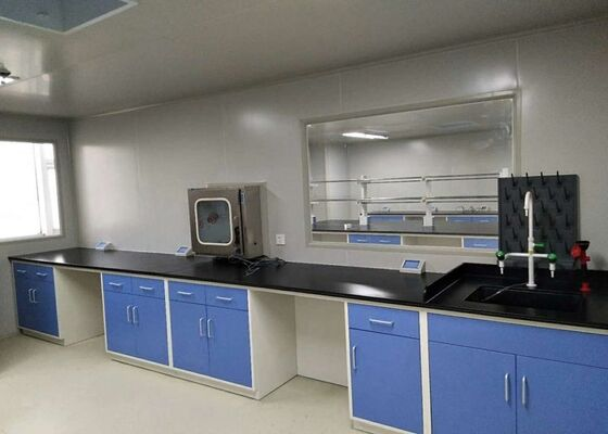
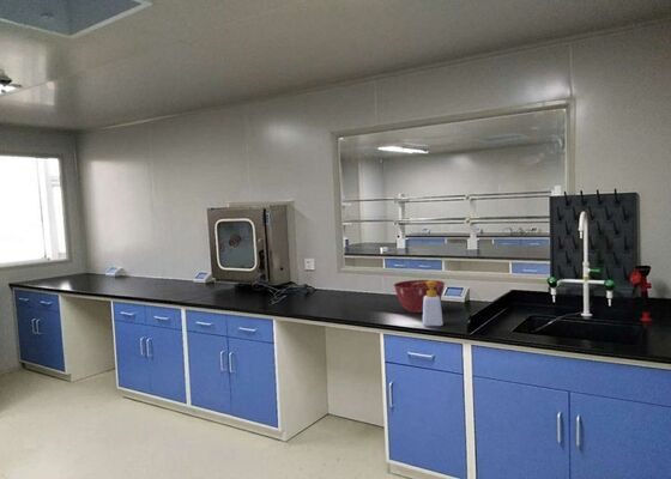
+ soap bottle [415,279,445,327]
+ mixing bowl [393,279,446,314]
